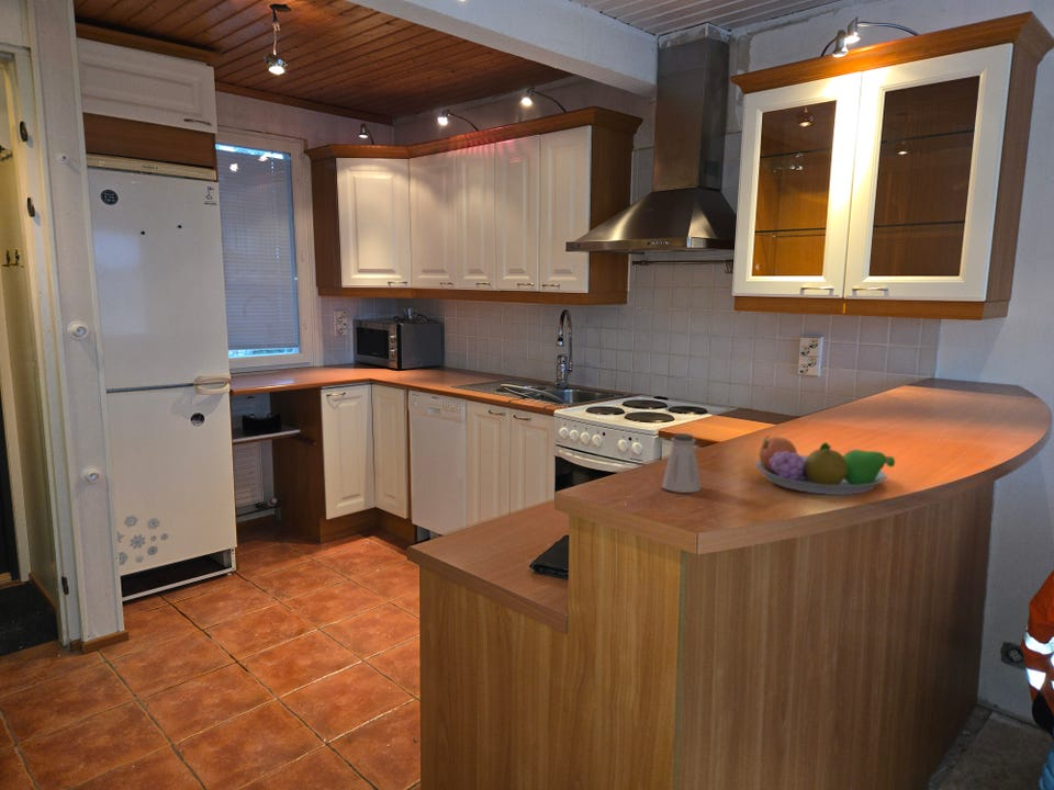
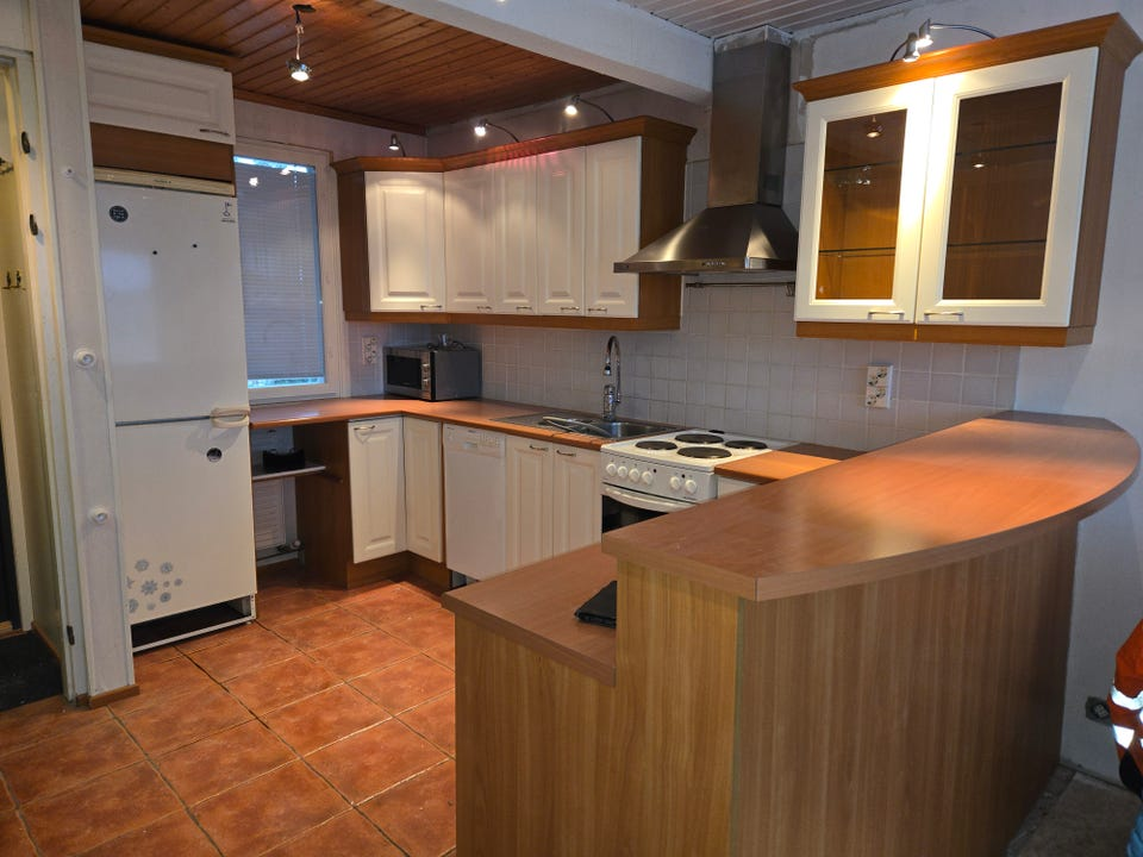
- saltshaker [661,432,702,494]
- fruit bowl [754,436,896,496]
